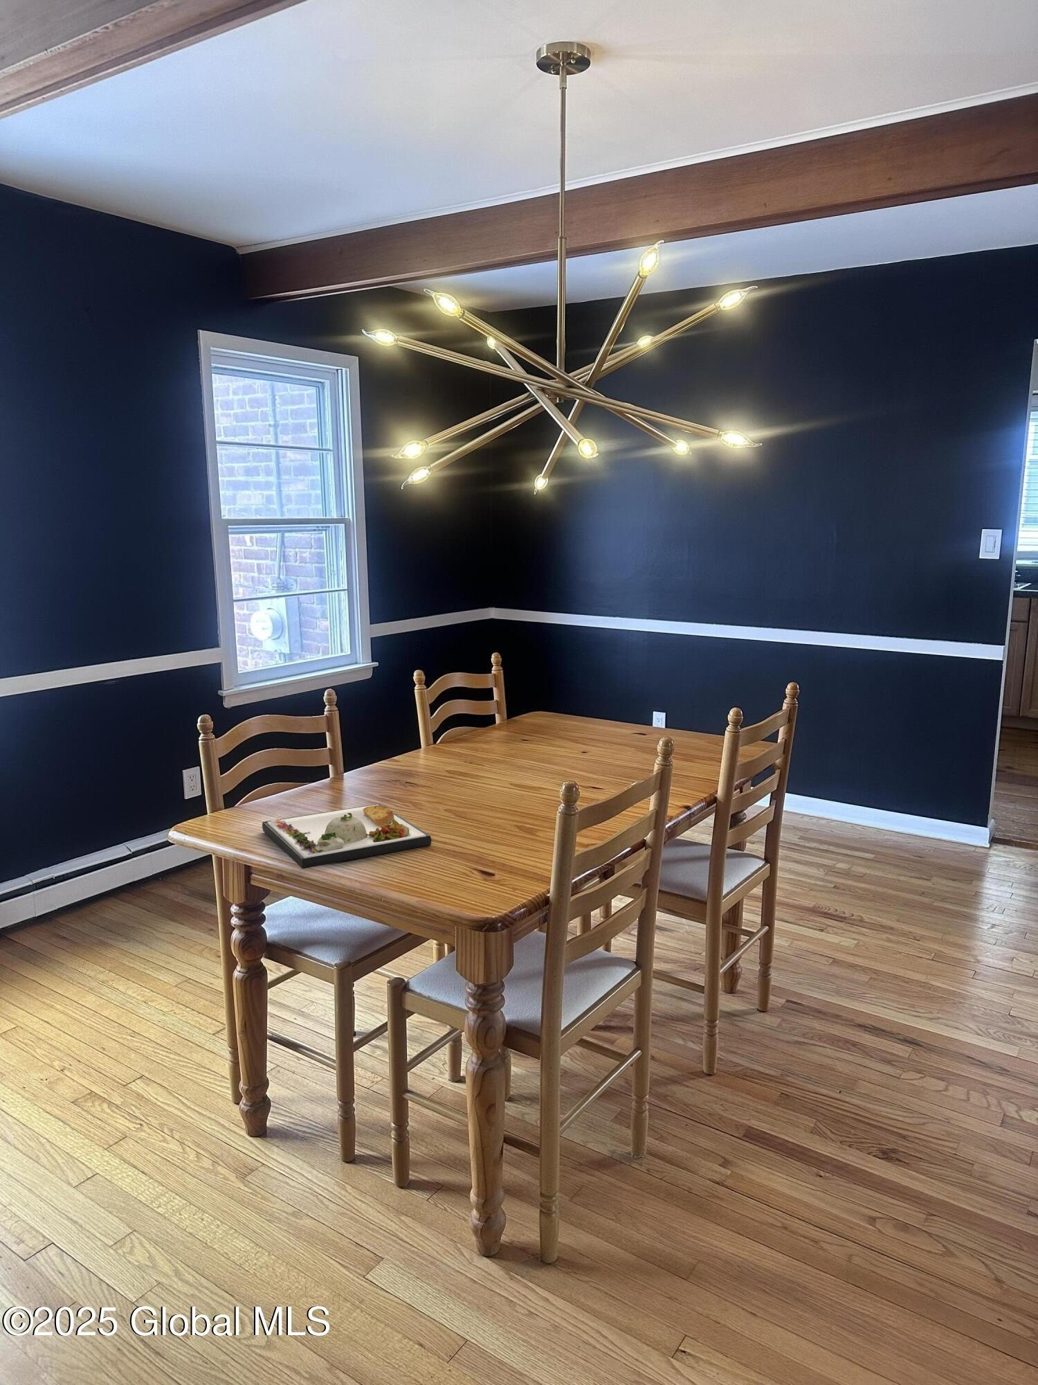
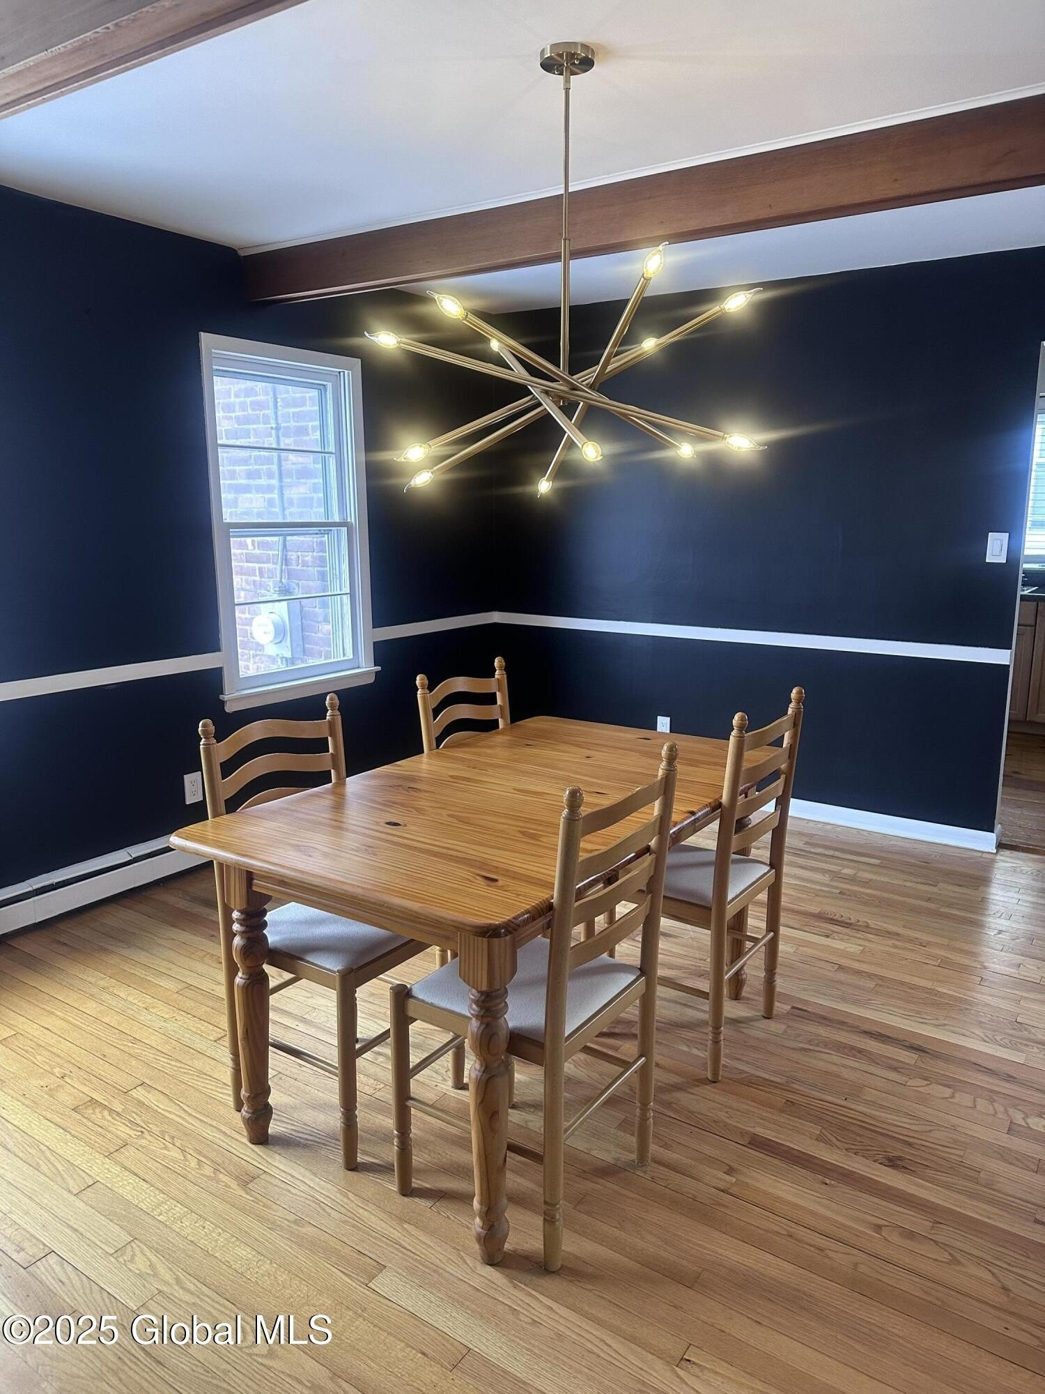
- dinner plate [262,803,432,870]
